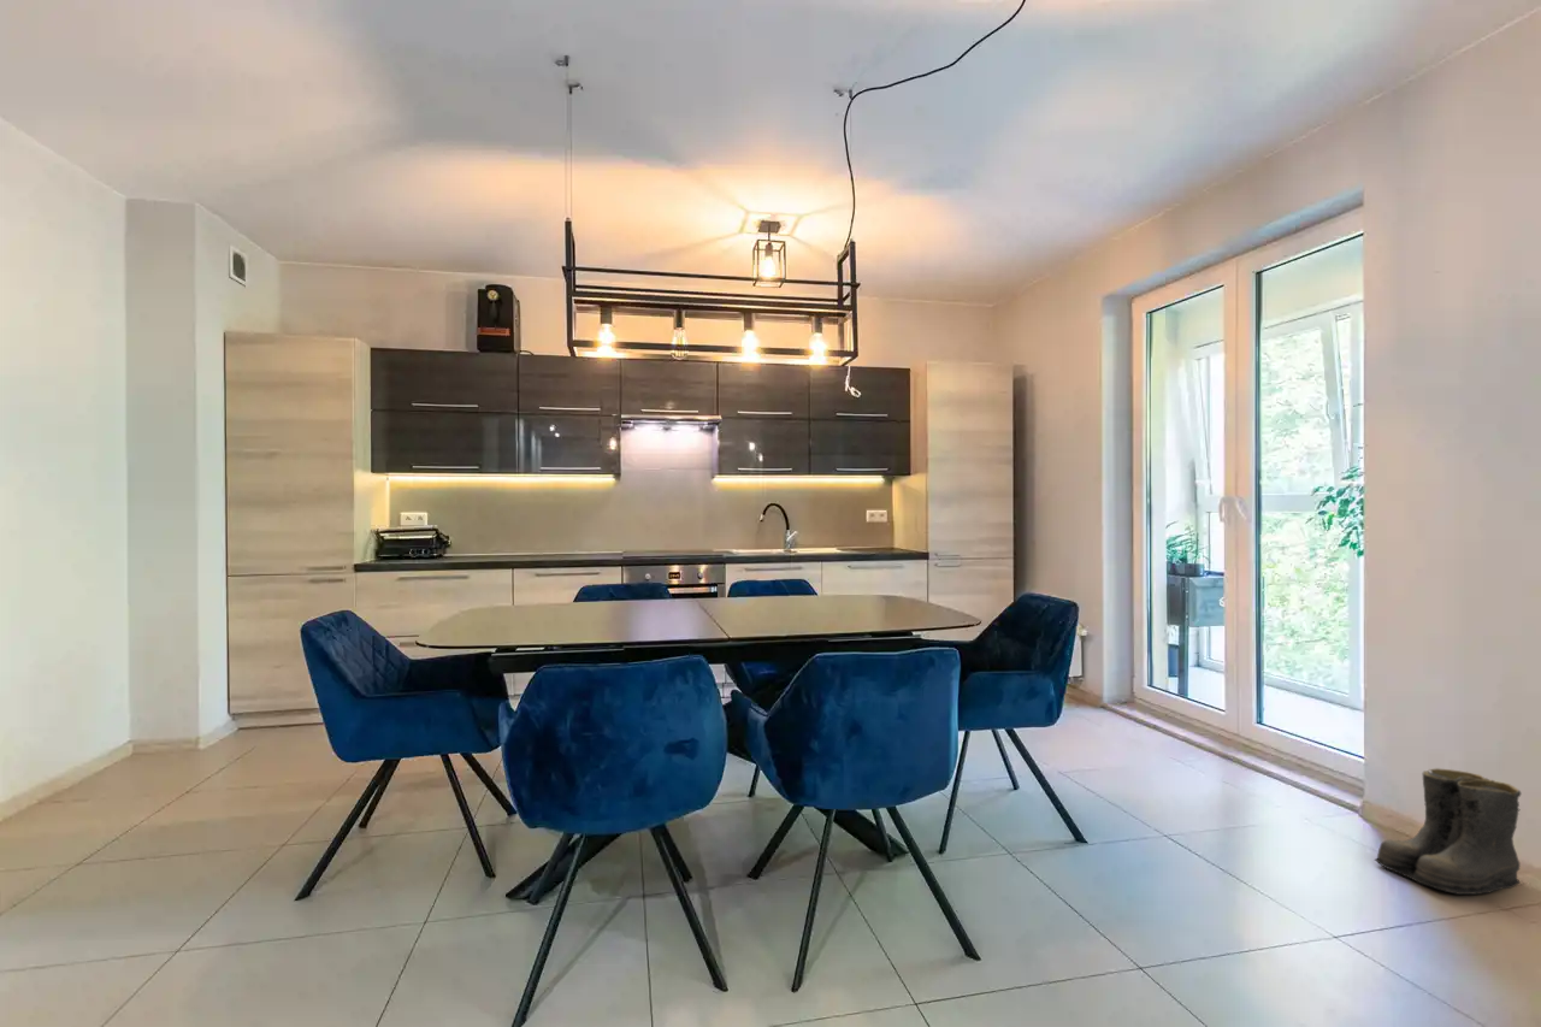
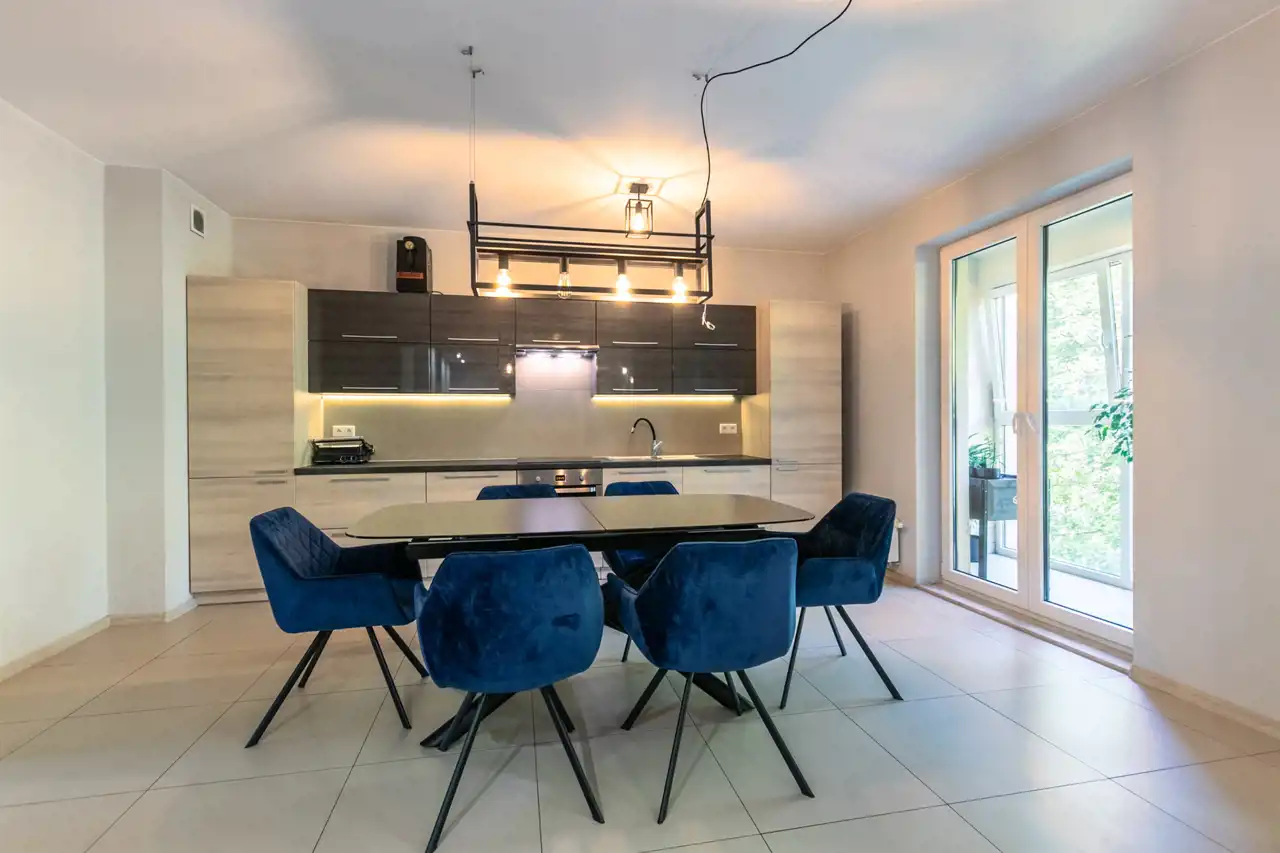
- boots [1374,767,1527,896]
